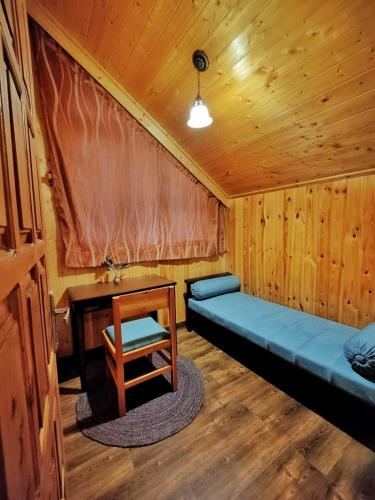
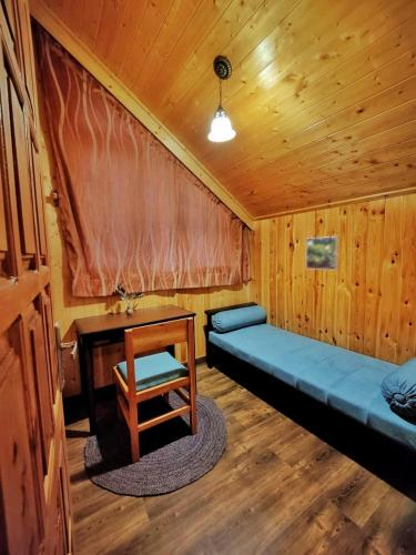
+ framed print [305,235,339,271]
